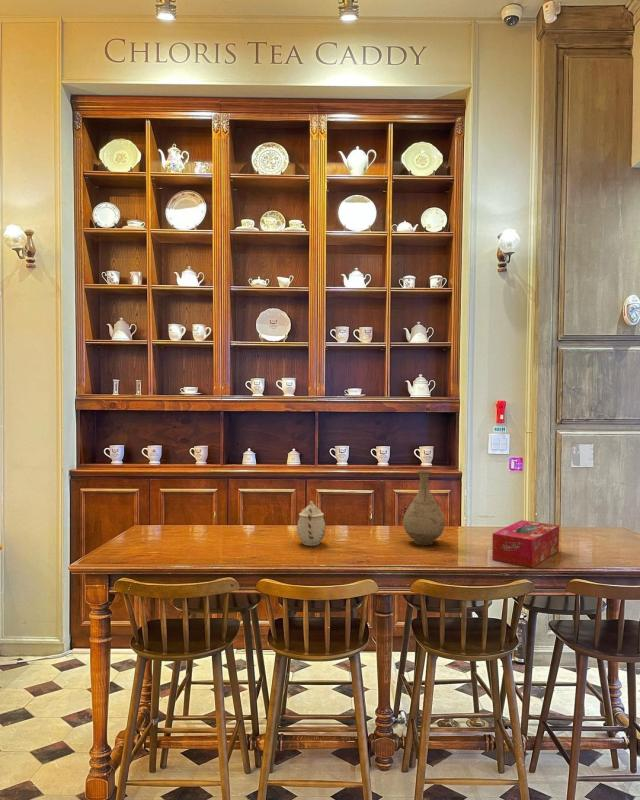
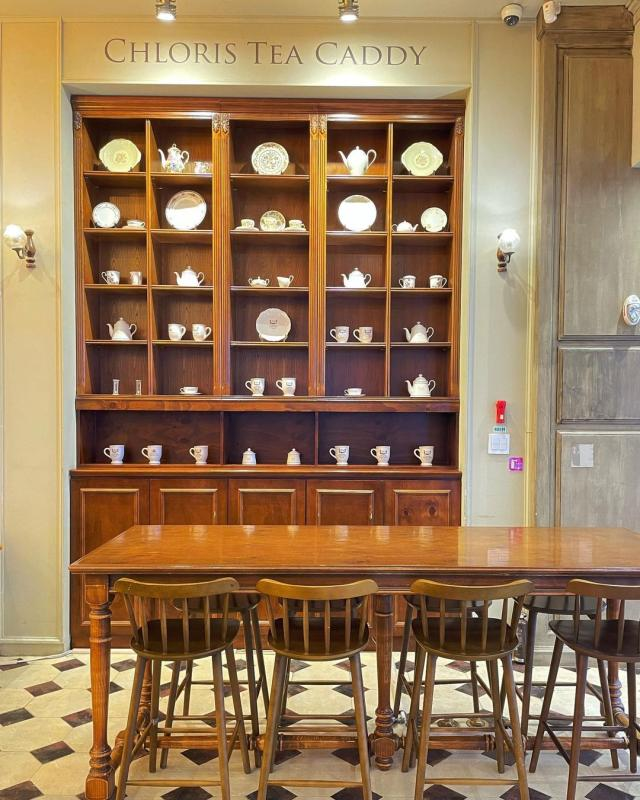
- teapot [296,500,327,547]
- tissue box [491,519,560,568]
- vase [402,469,445,546]
